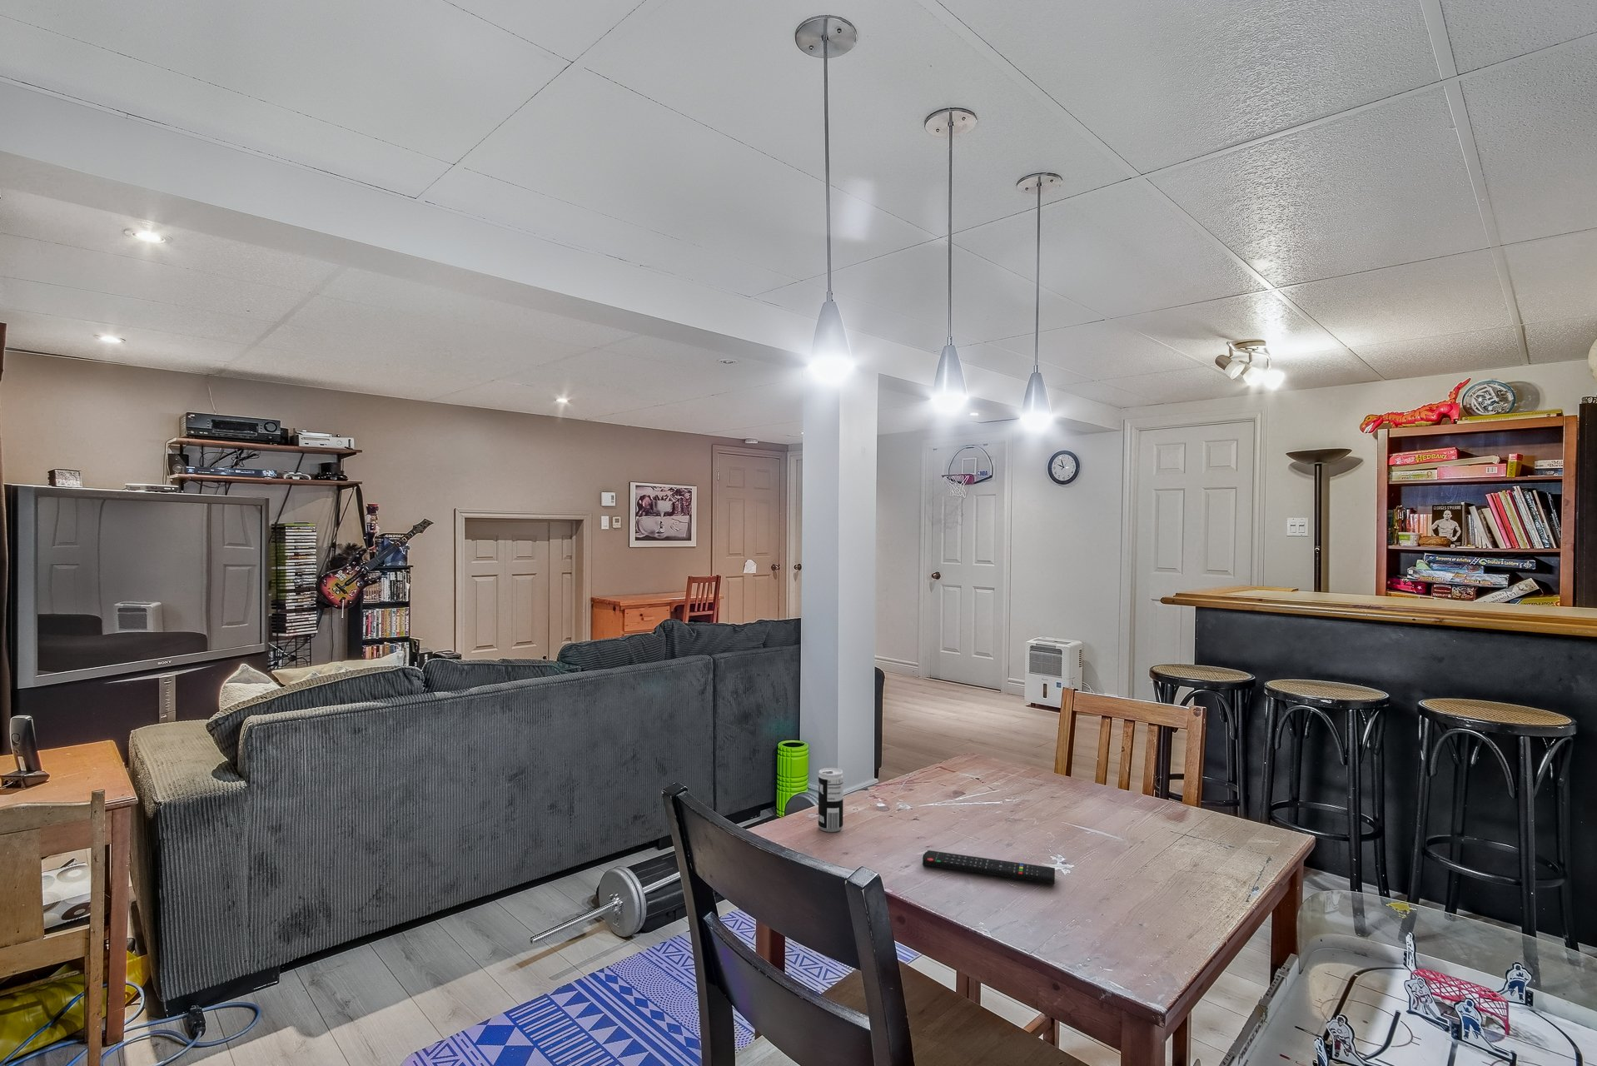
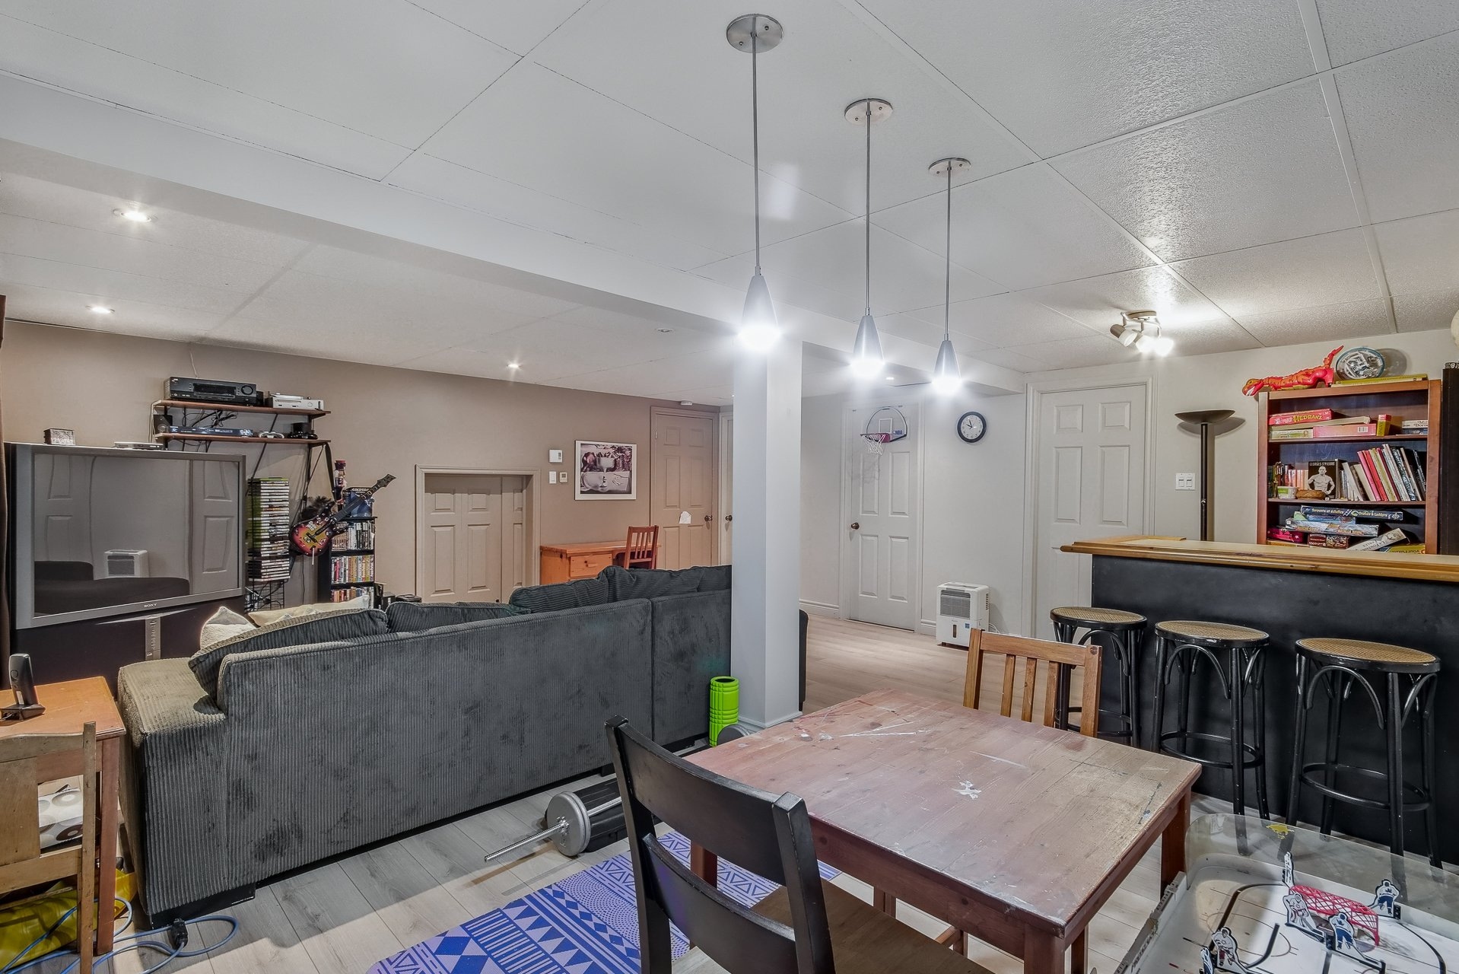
- remote control [922,849,1056,884]
- beverage can [818,767,844,833]
